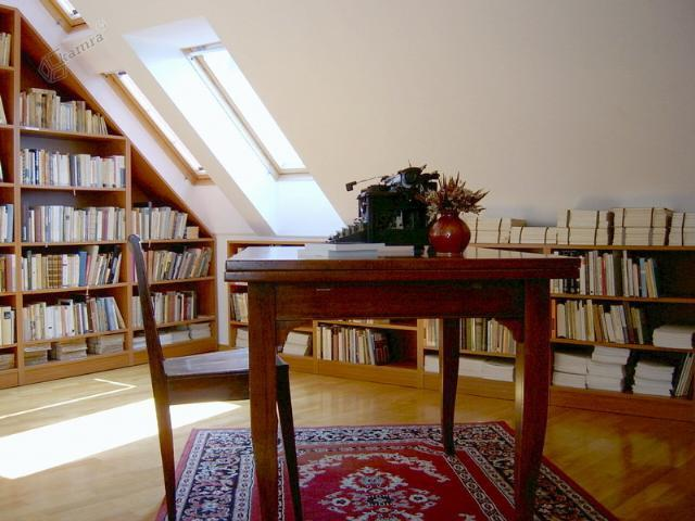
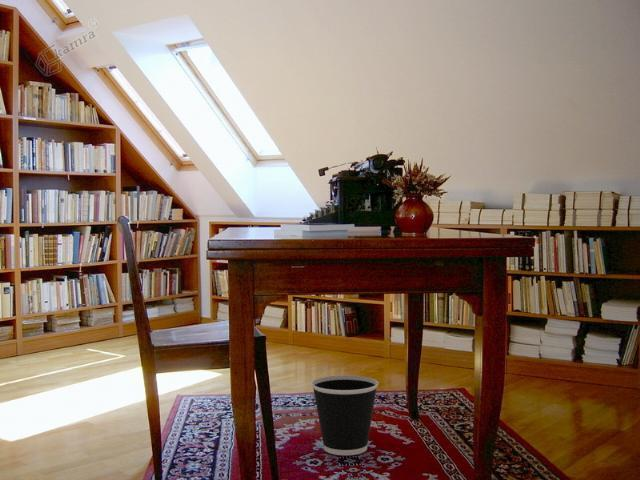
+ wastebasket [310,374,379,456]
